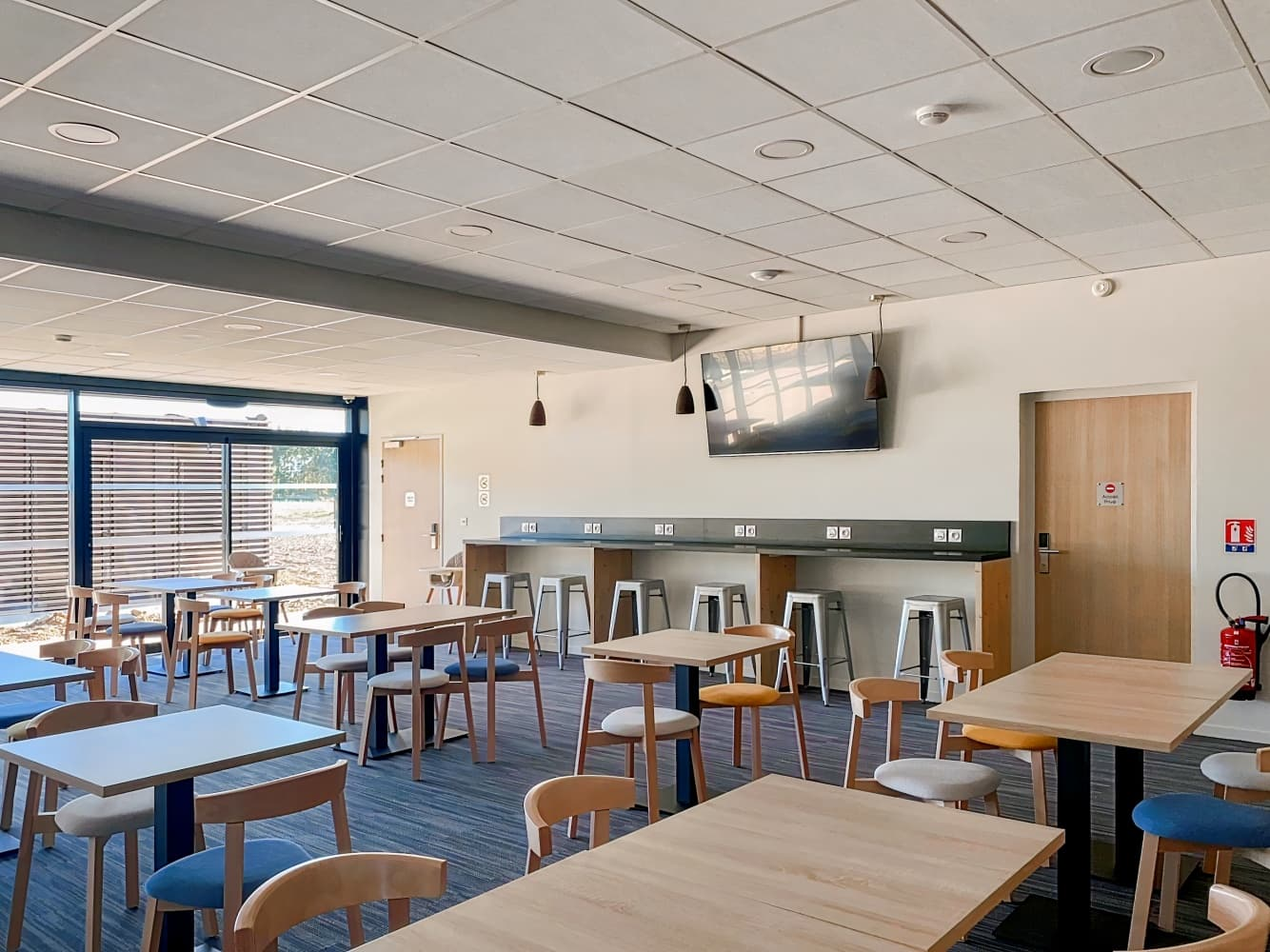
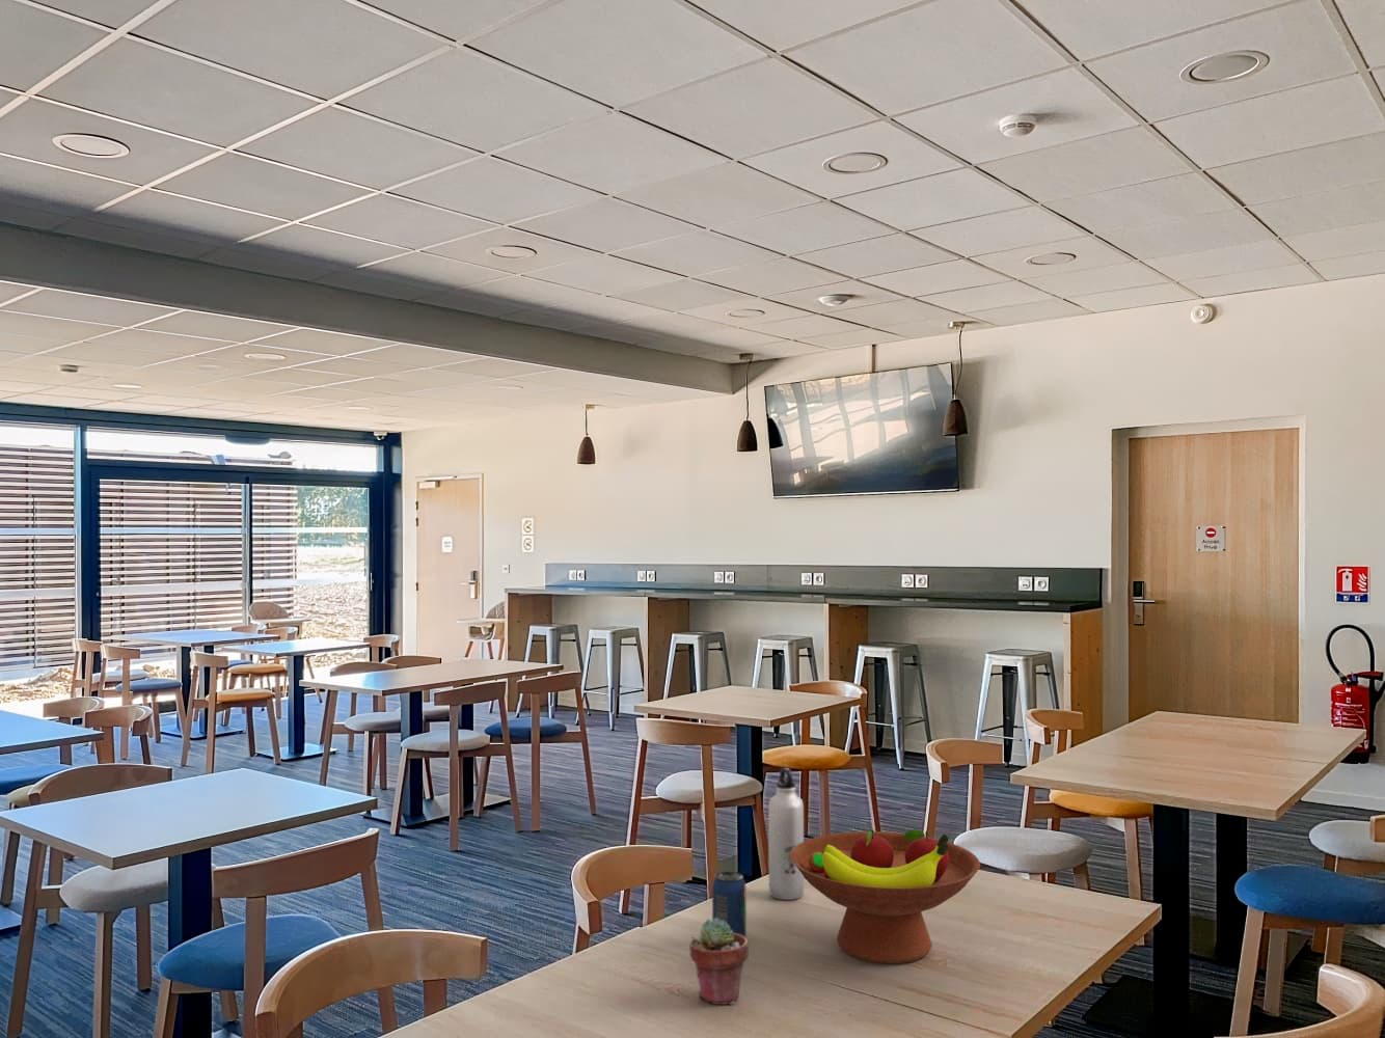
+ potted succulent [688,918,749,1005]
+ water bottle [768,768,805,901]
+ fruit bowl [790,829,981,964]
+ beverage can [711,871,747,939]
